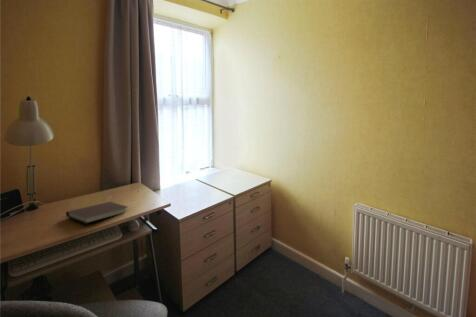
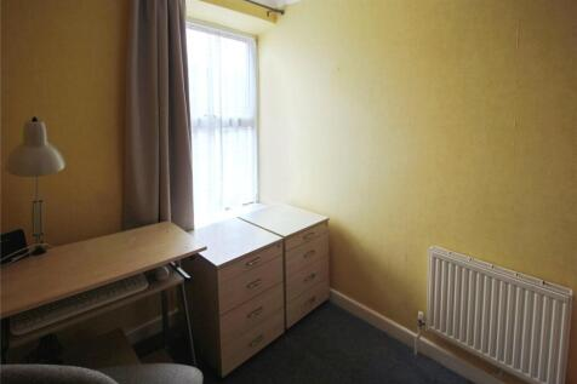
- notebook [65,201,129,225]
